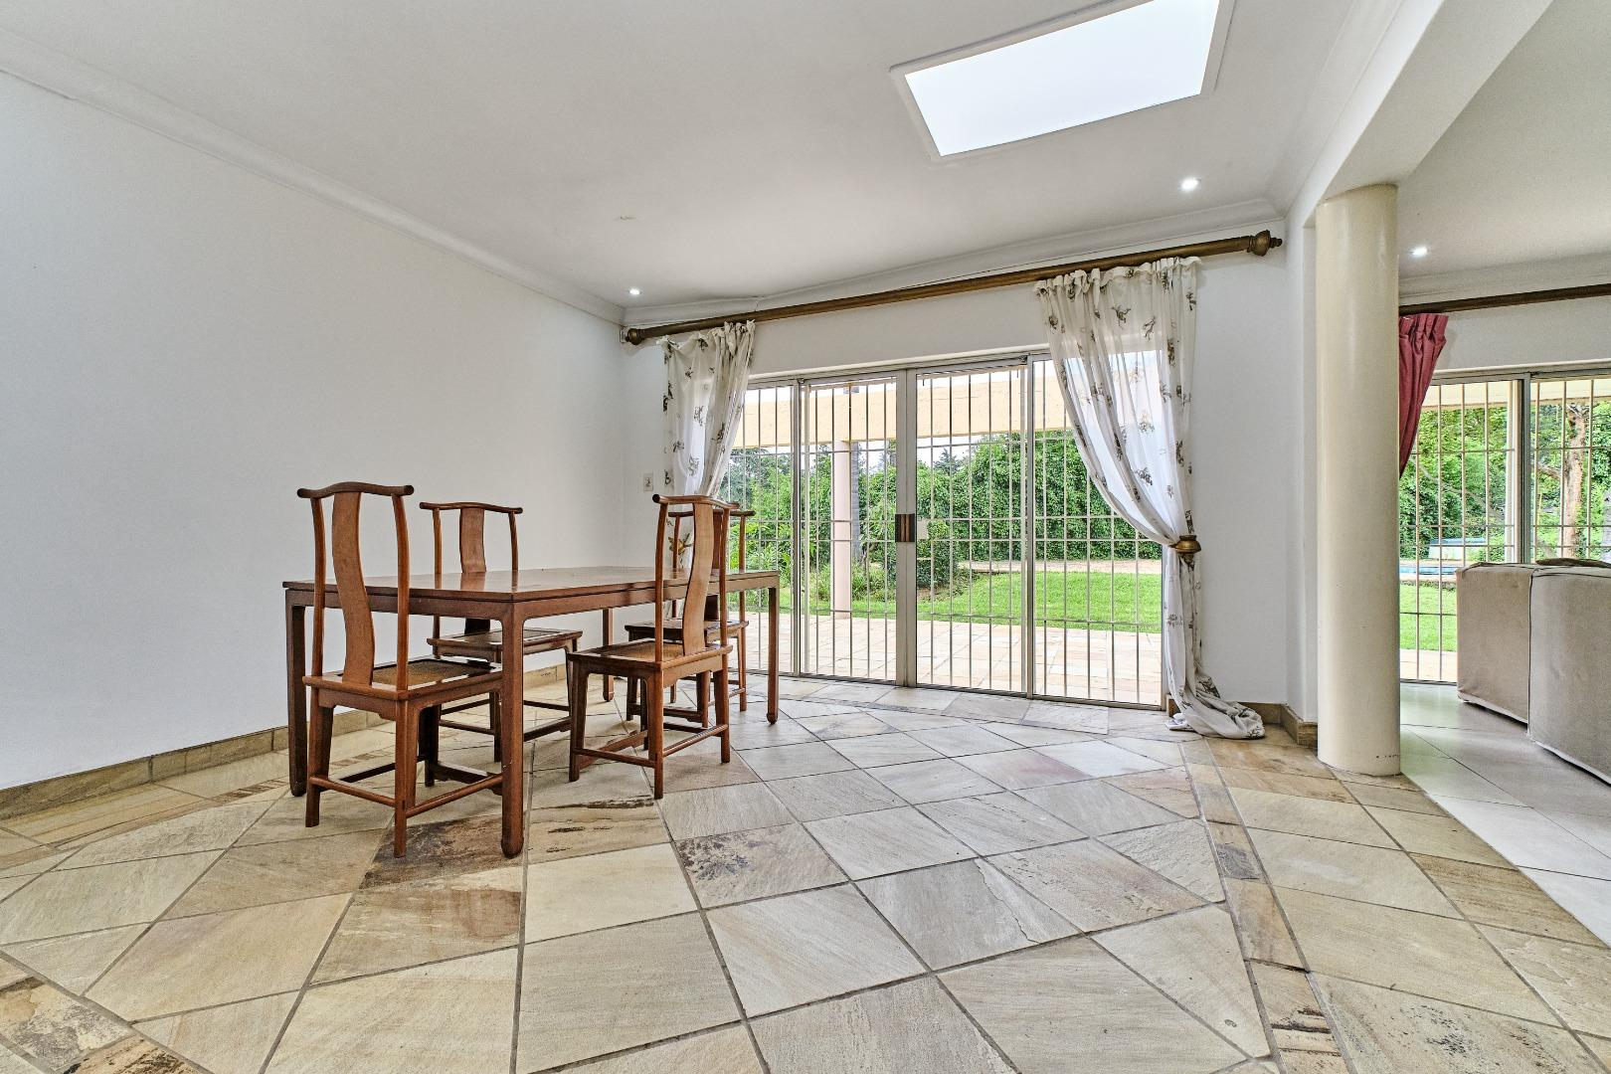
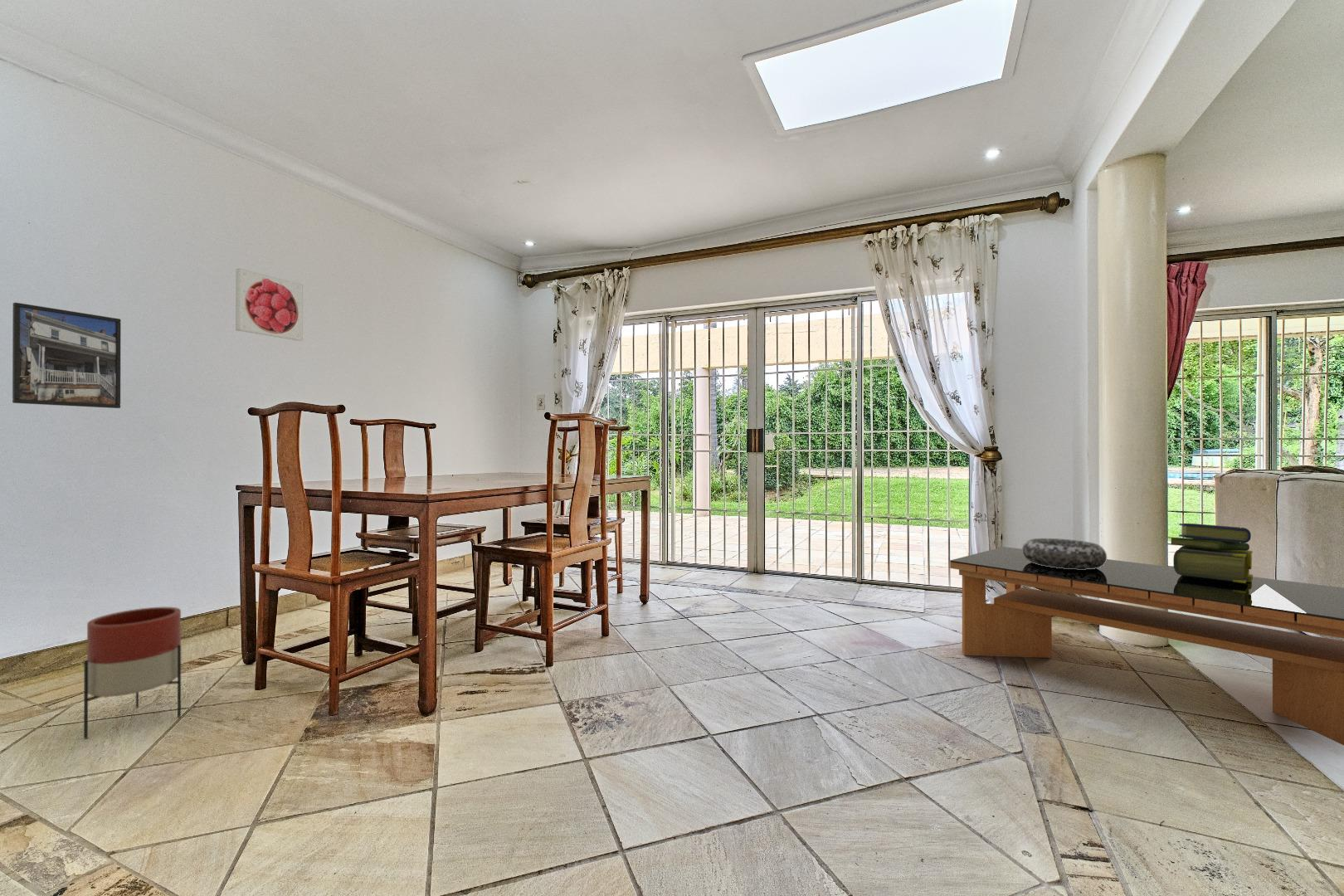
+ decorative bowl [1021,538,1108,570]
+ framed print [235,268,304,342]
+ planter [83,606,182,740]
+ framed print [12,302,122,409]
+ stack of books [1166,523,1254,583]
+ coffee table [949,546,1344,746]
